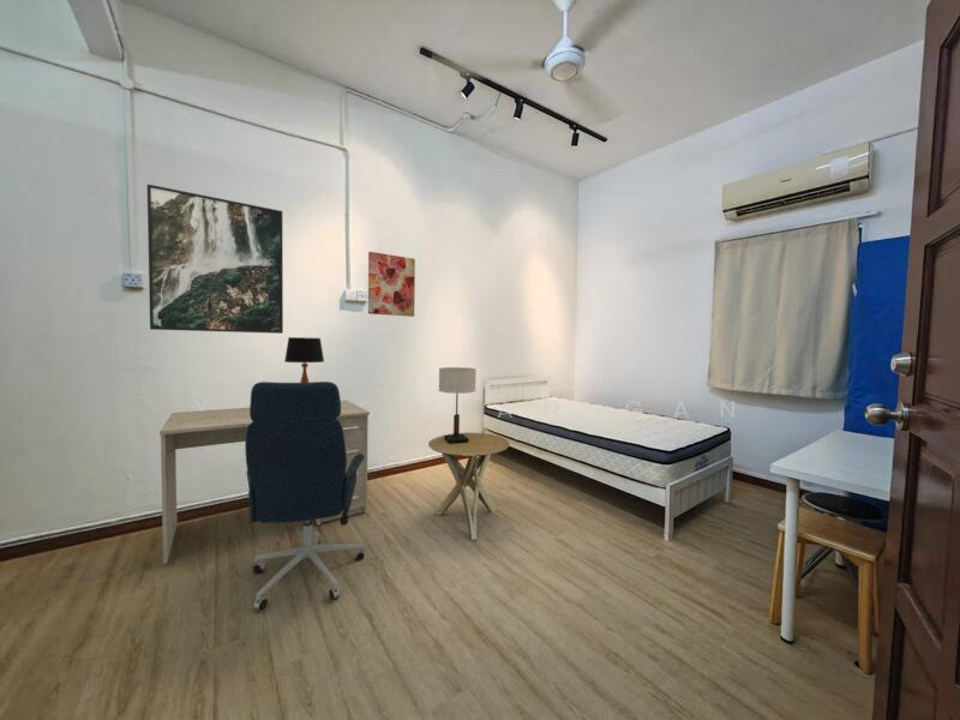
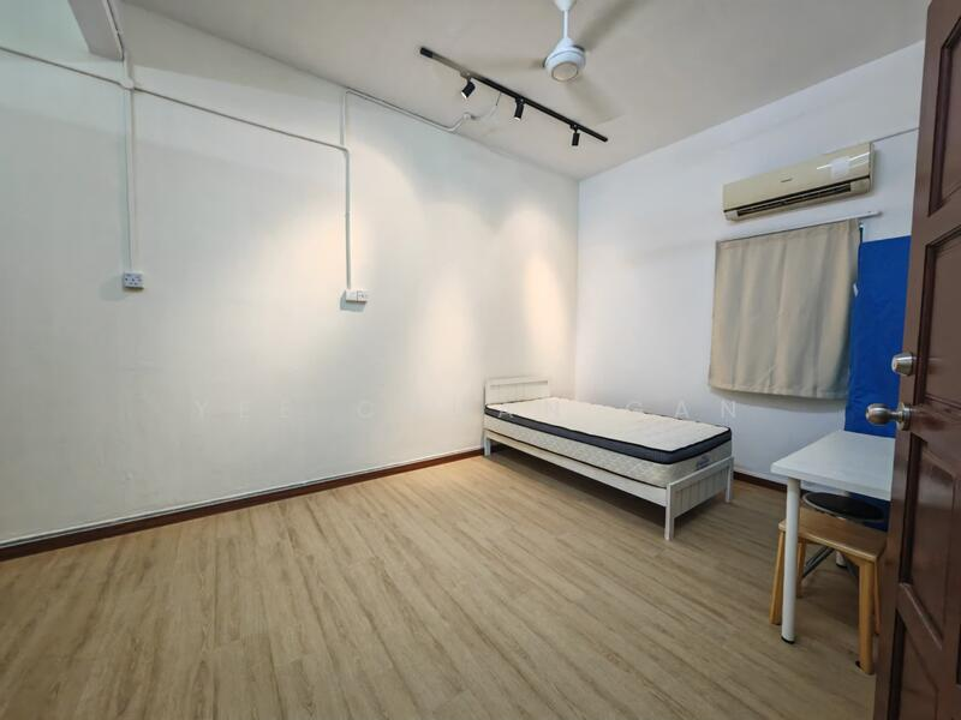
- wall art [367,251,416,318]
- table lamp [283,336,325,383]
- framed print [146,184,284,335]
- table lamp [438,366,478,444]
- desk [158,400,371,565]
- side table [427,432,511,541]
- office chair [244,380,366,611]
